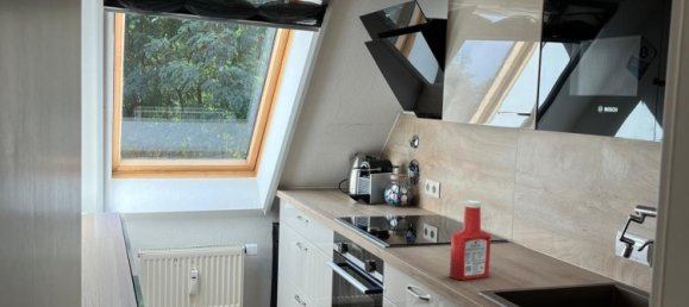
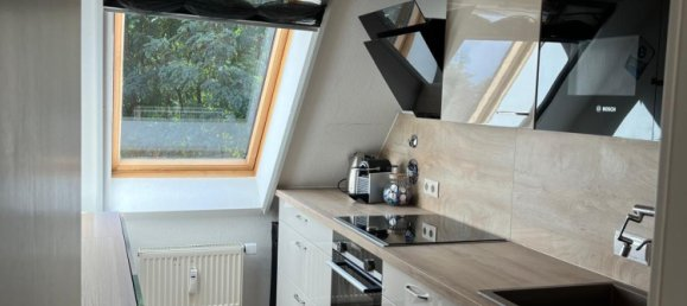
- soap bottle [449,199,493,281]
